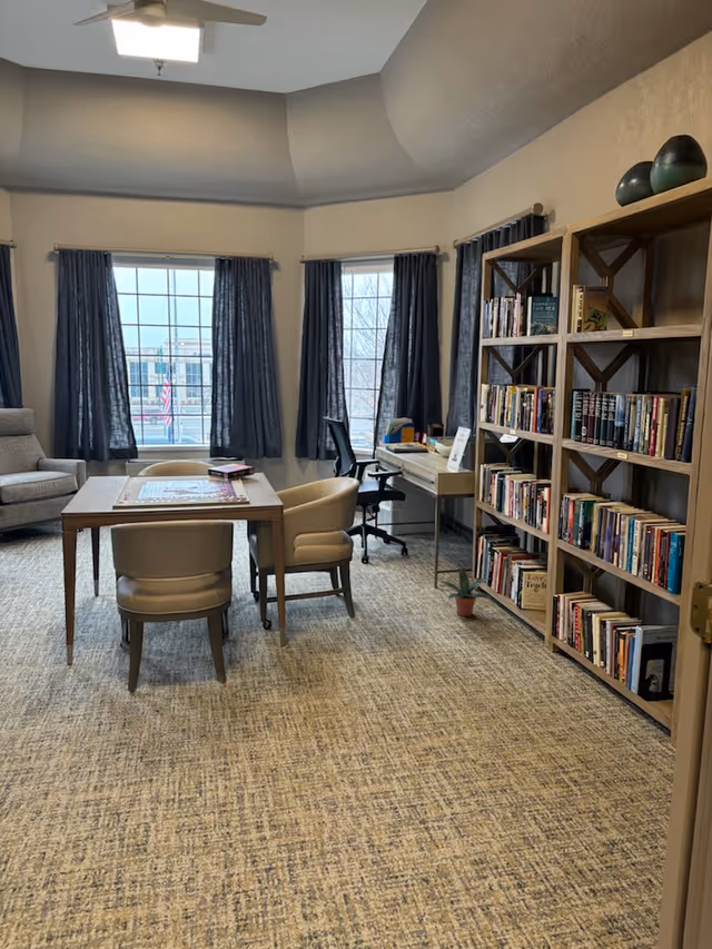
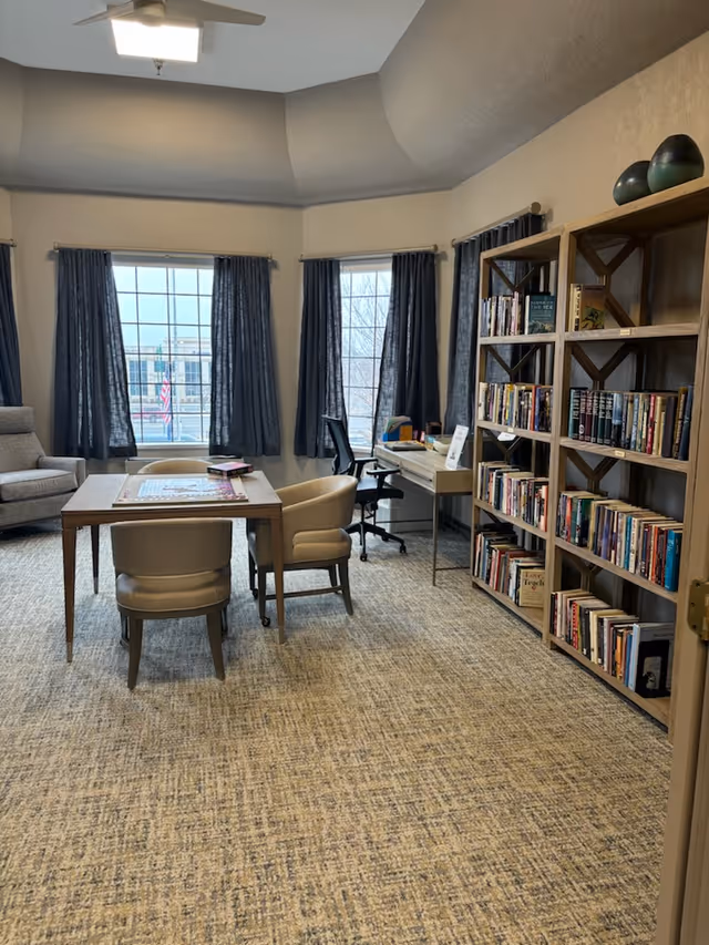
- potted plant [441,567,493,617]
